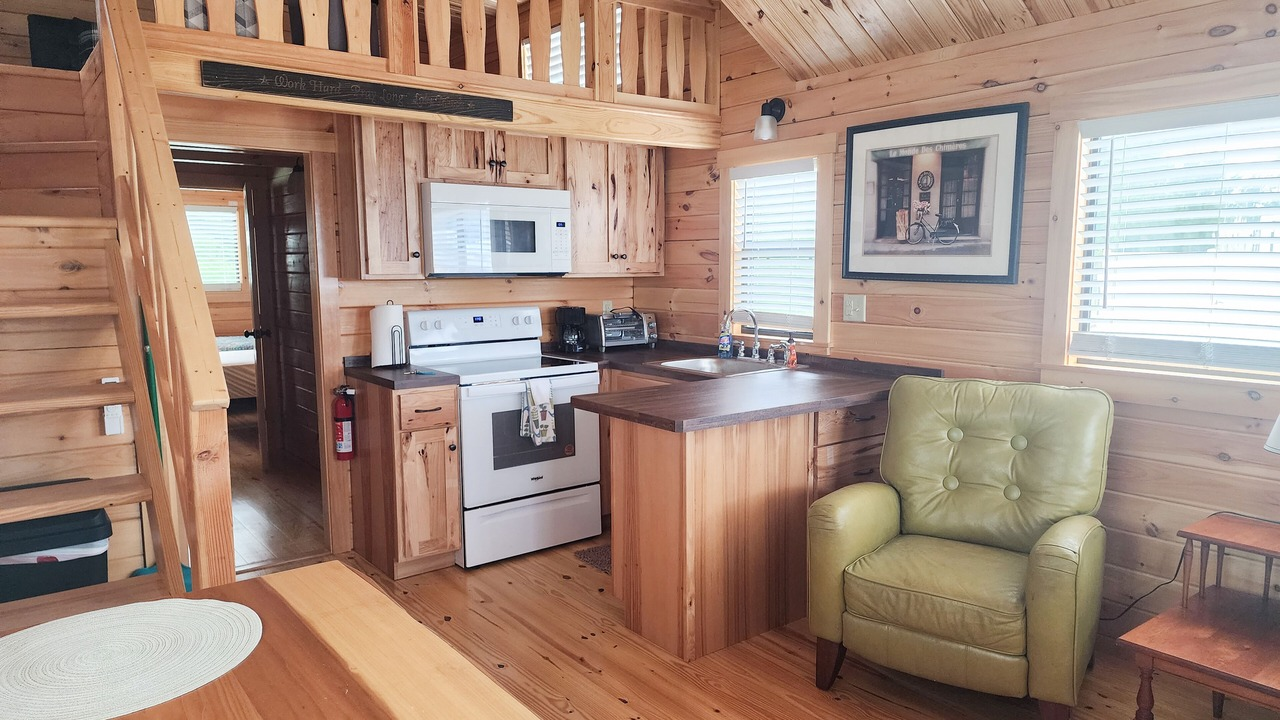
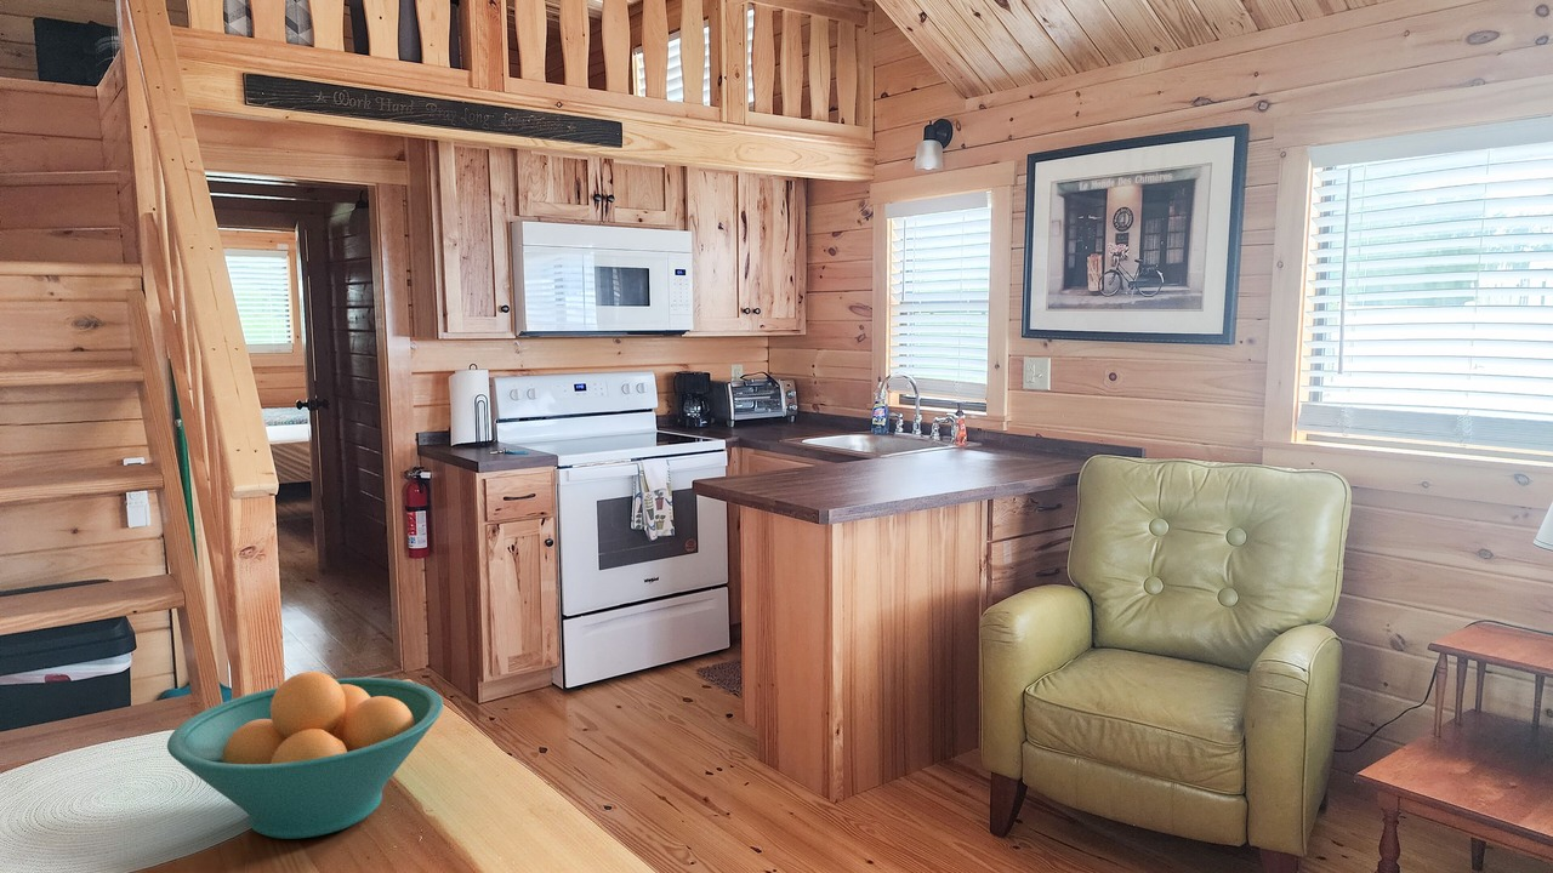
+ fruit bowl [166,671,444,840]
